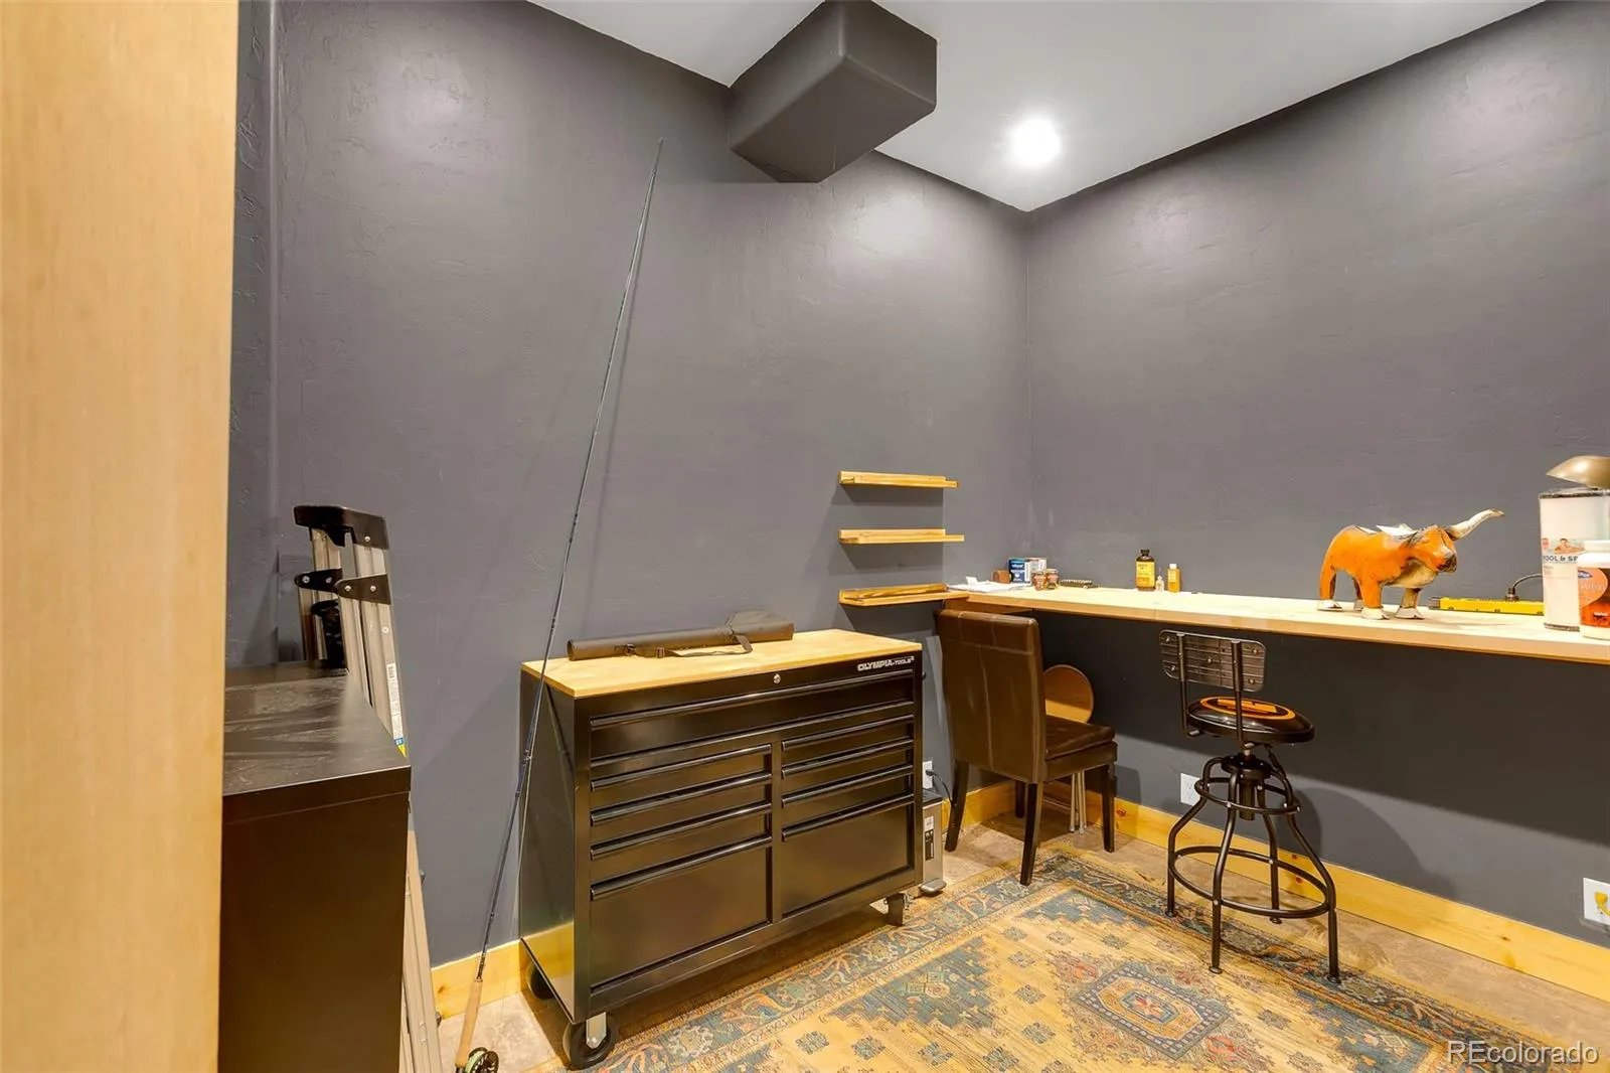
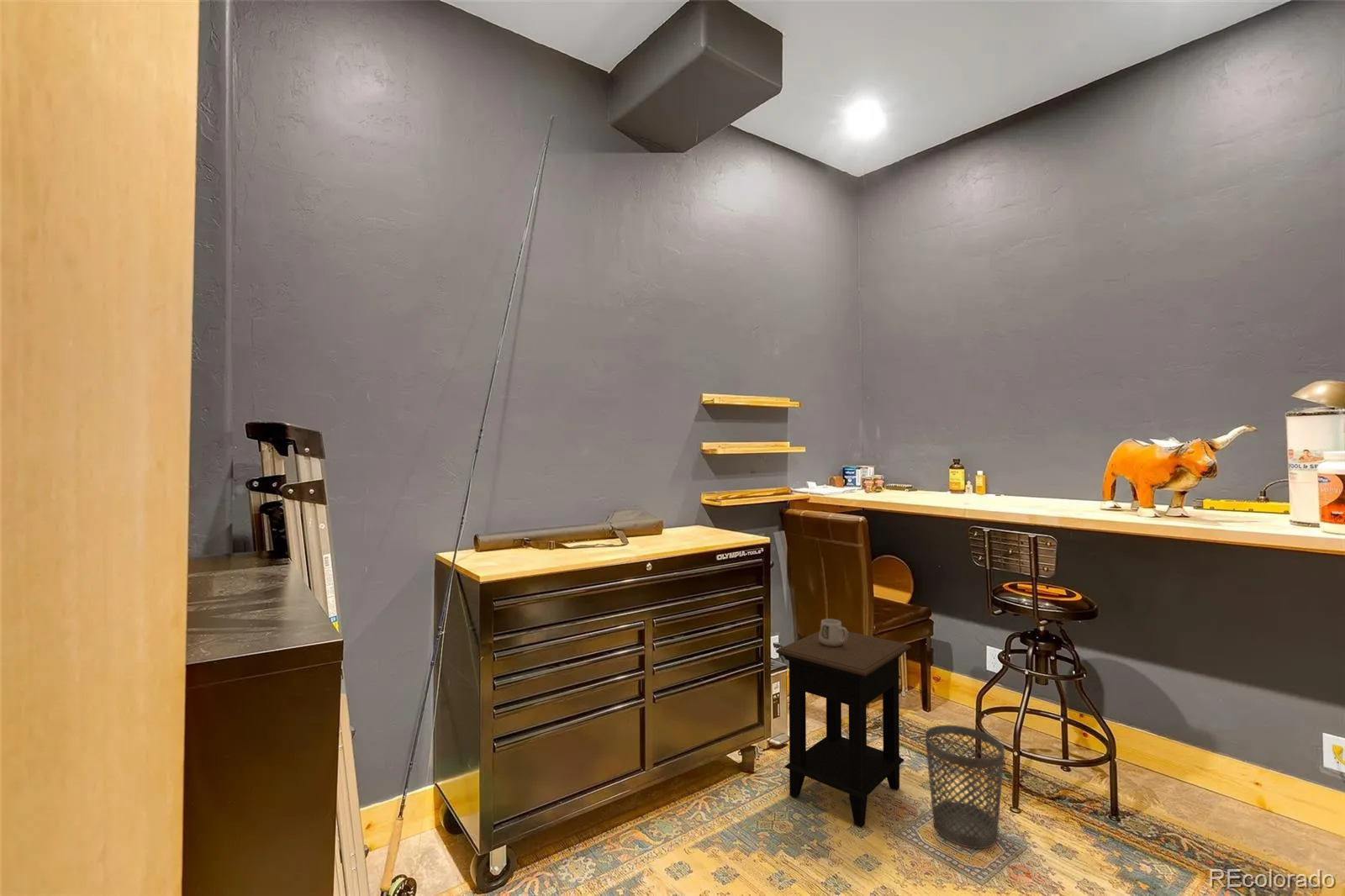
+ wastebasket [925,725,1005,850]
+ mug [819,618,848,646]
+ side table [775,630,912,828]
